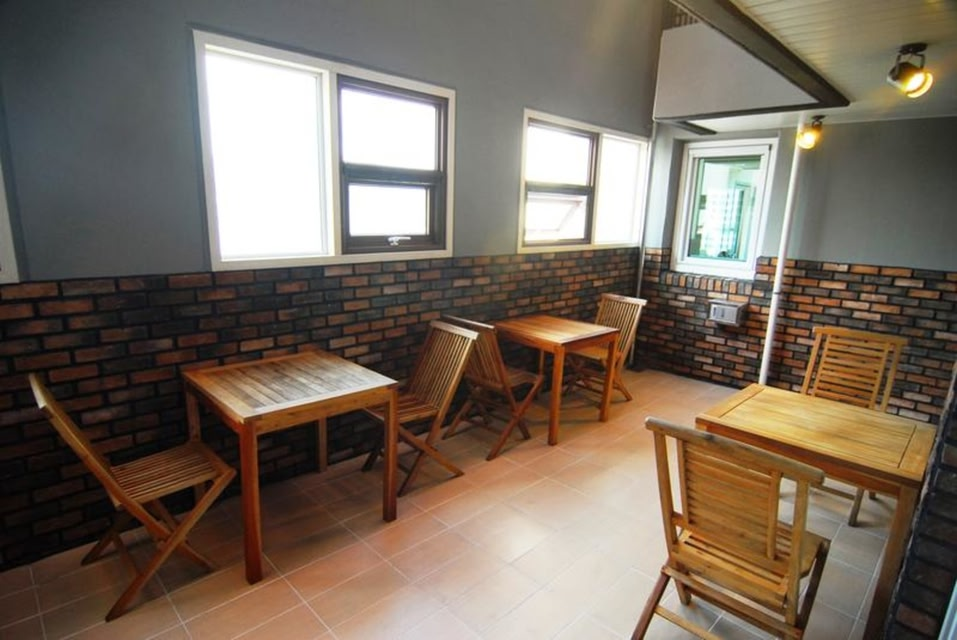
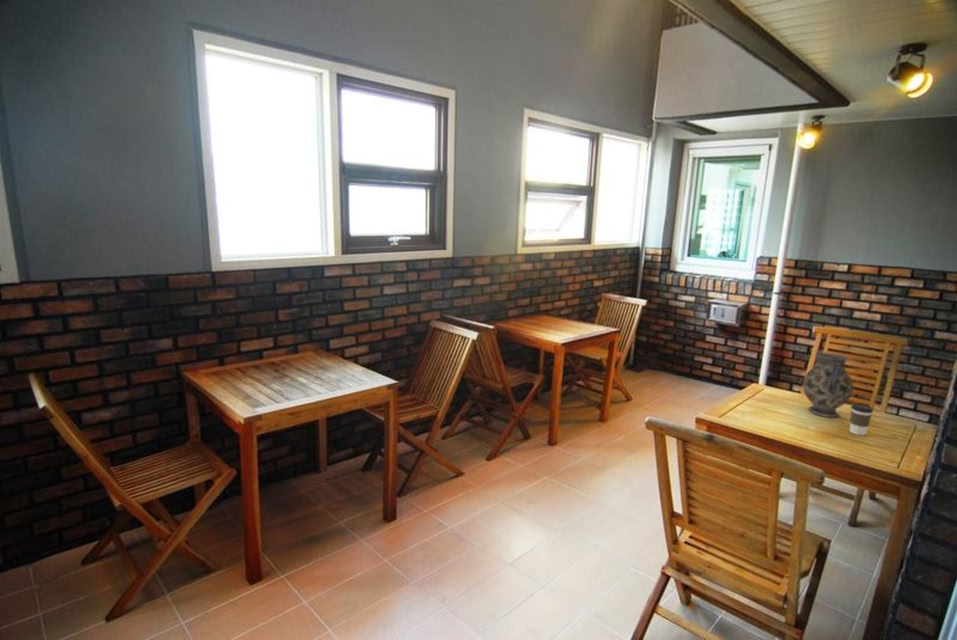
+ ewer [802,352,854,418]
+ coffee cup [849,402,874,436]
